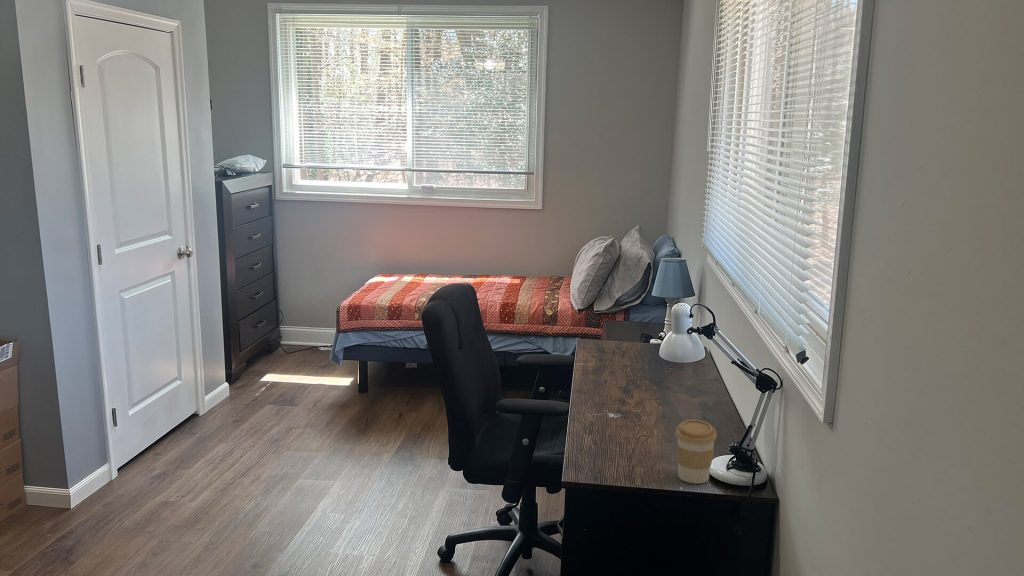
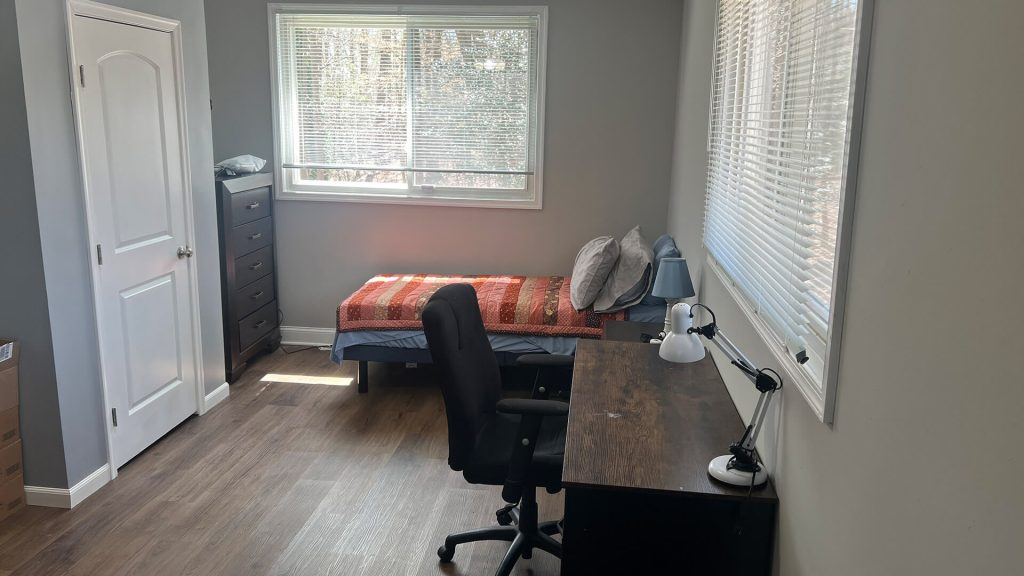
- coffee cup [675,419,718,485]
